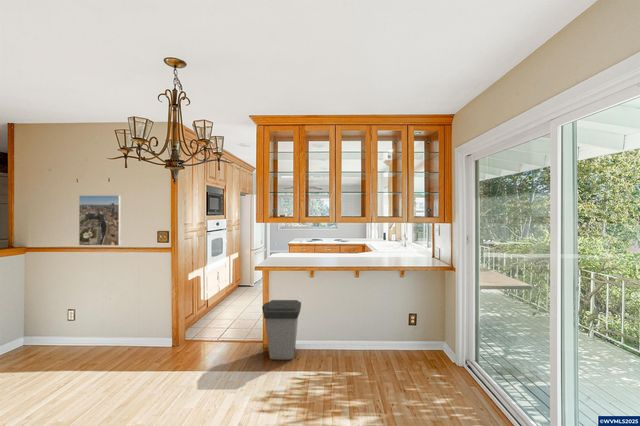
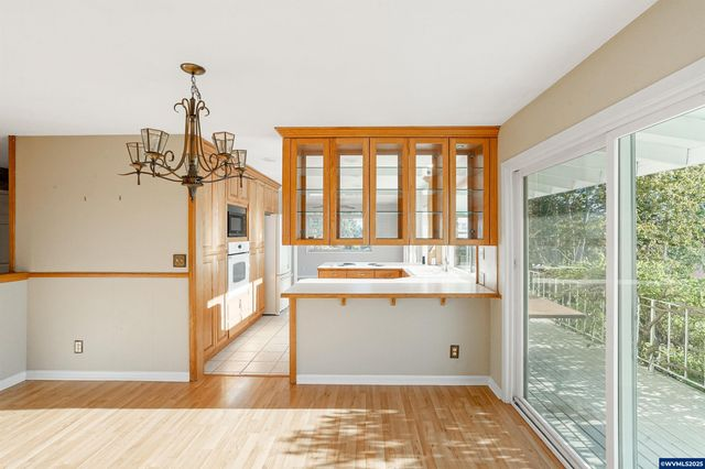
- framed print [78,194,122,247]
- trash can [261,299,302,361]
